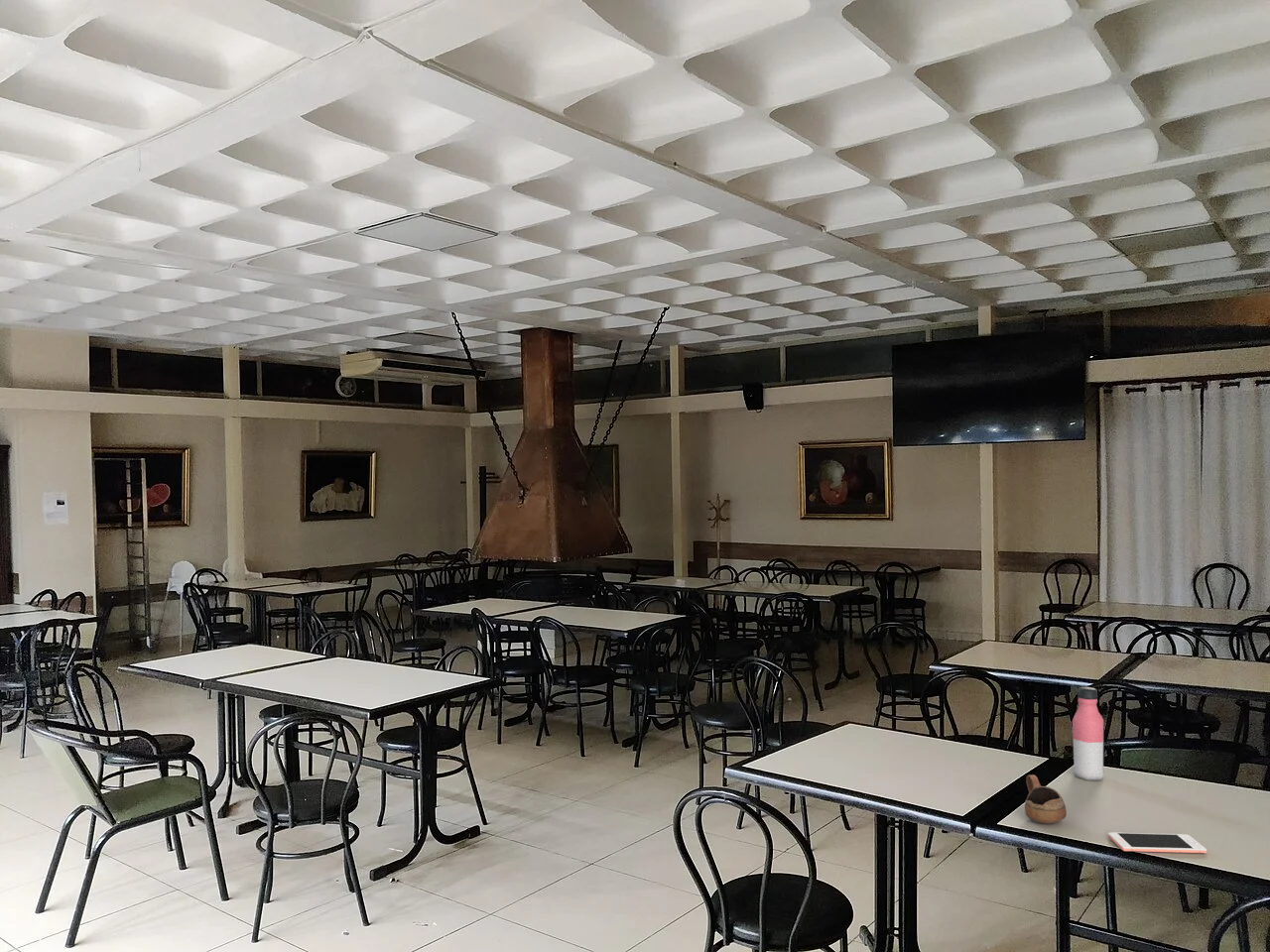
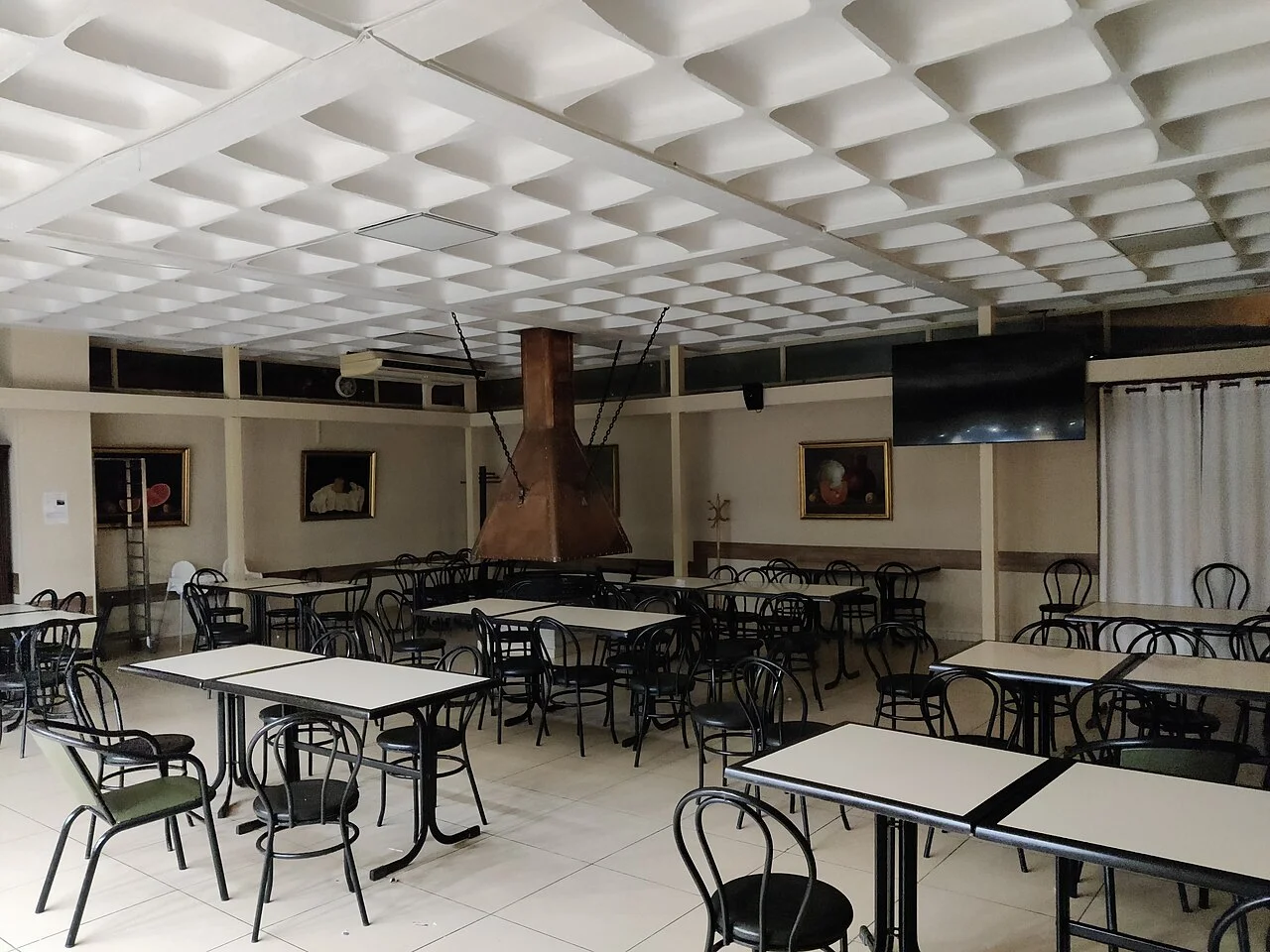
- cup [1024,773,1068,824]
- cell phone [1107,832,1207,854]
- water bottle [1072,686,1105,781]
